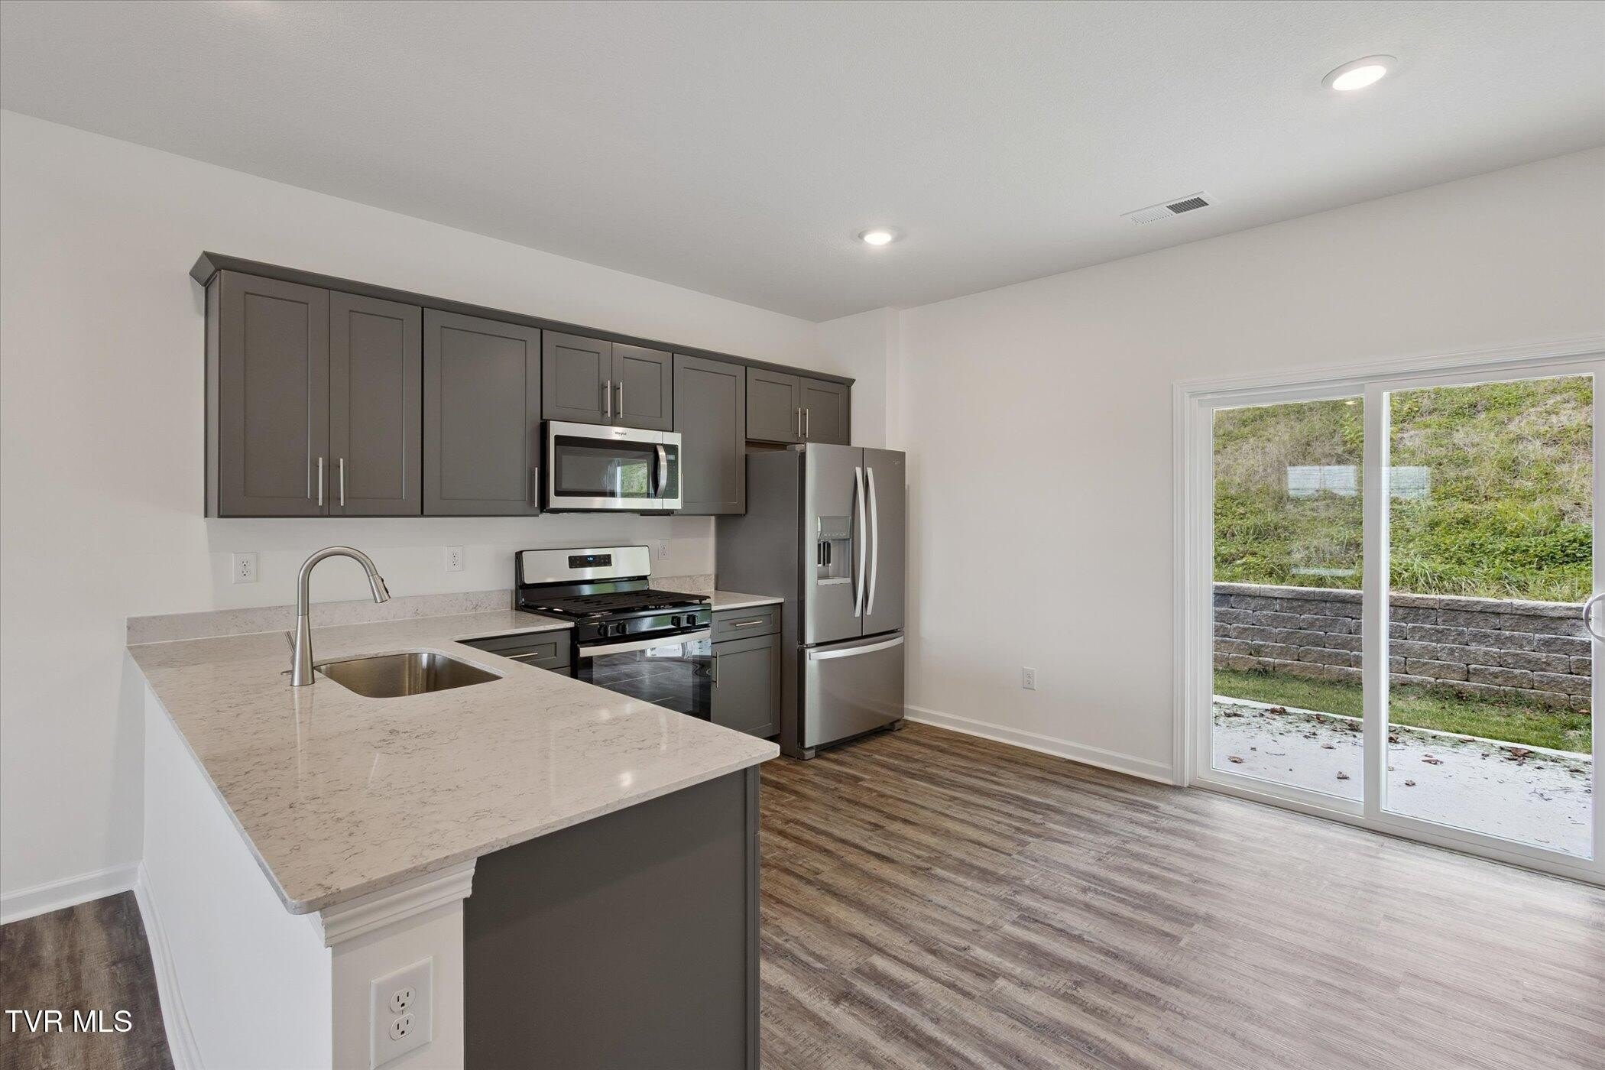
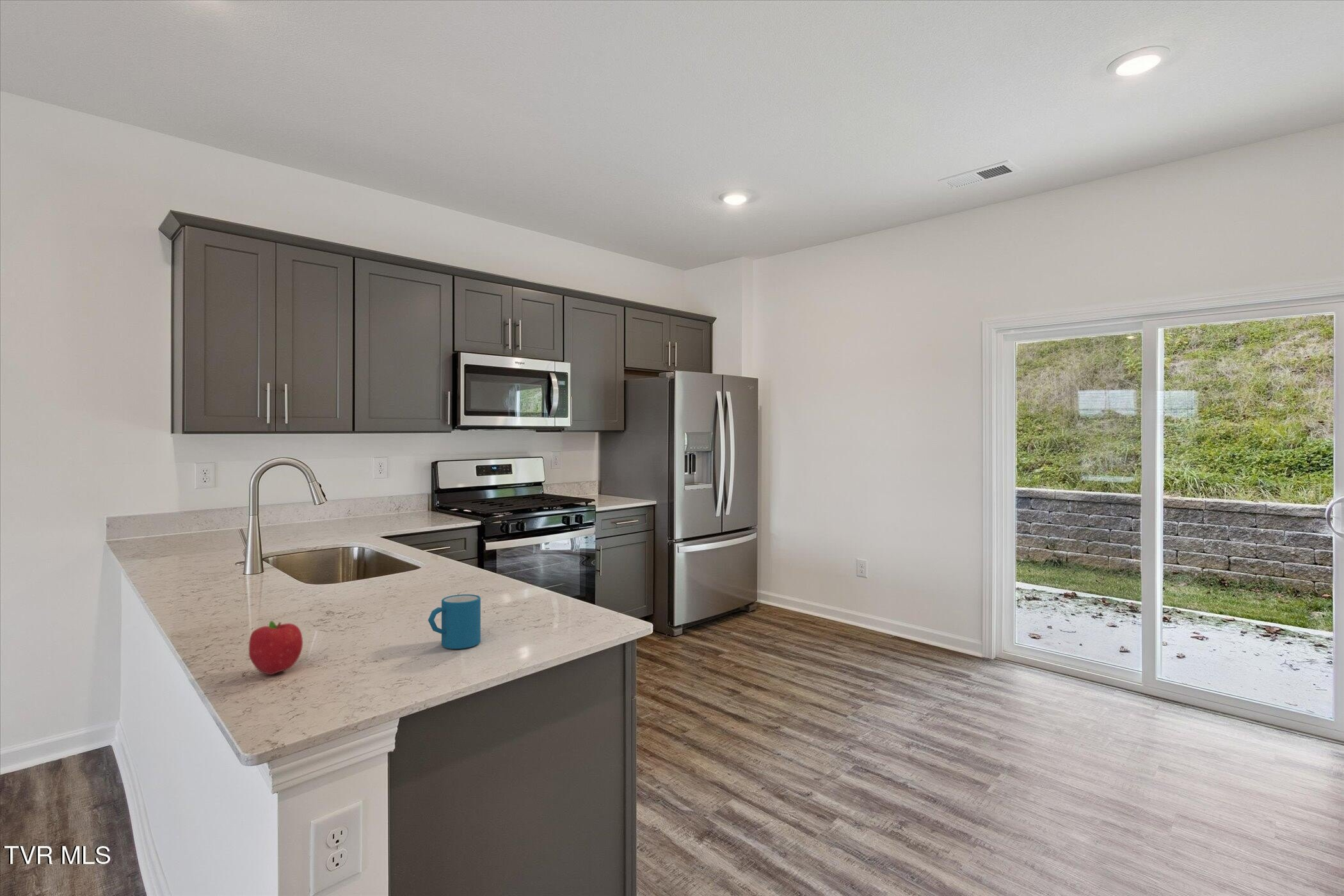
+ mug [428,594,481,650]
+ fruit [248,620,303,675]
